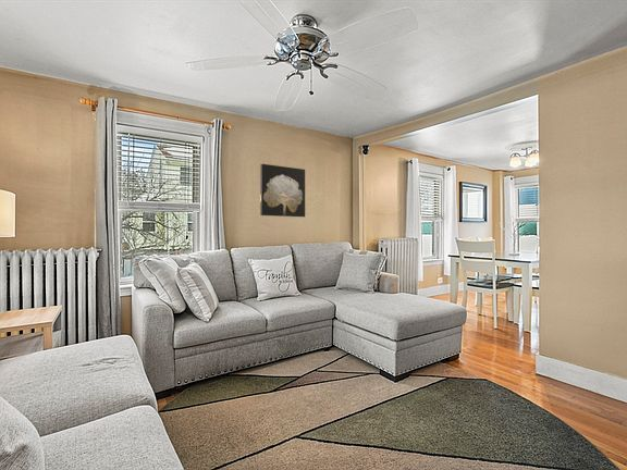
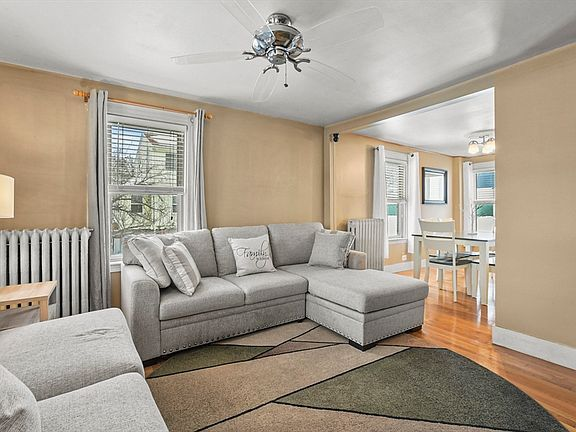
- wall art [259,163,306,218]
